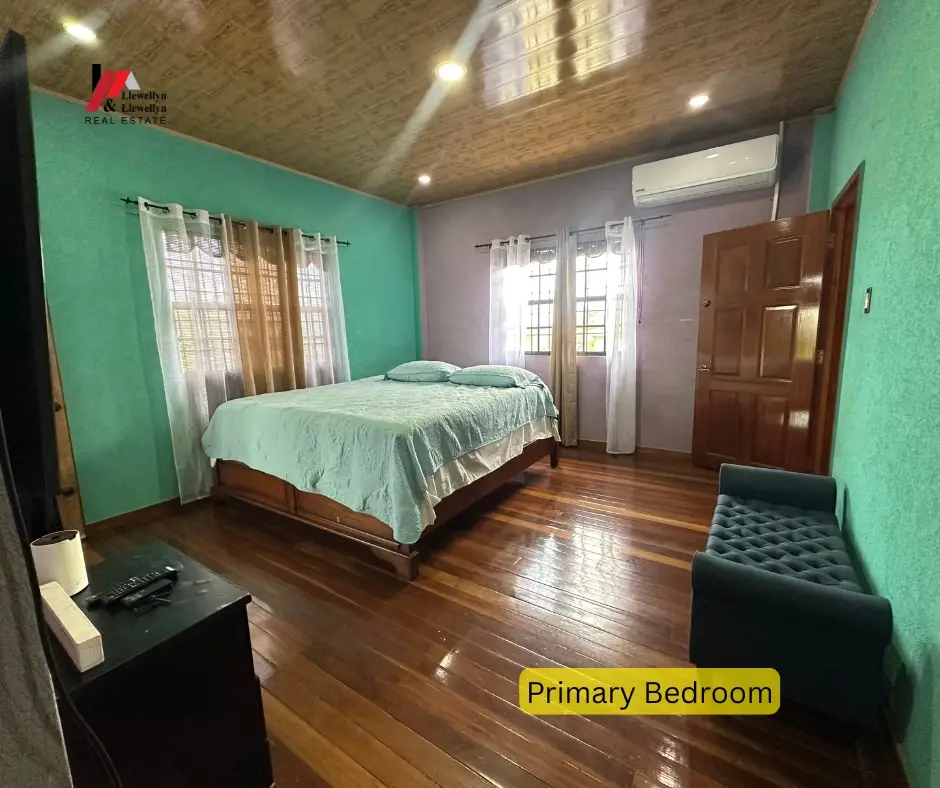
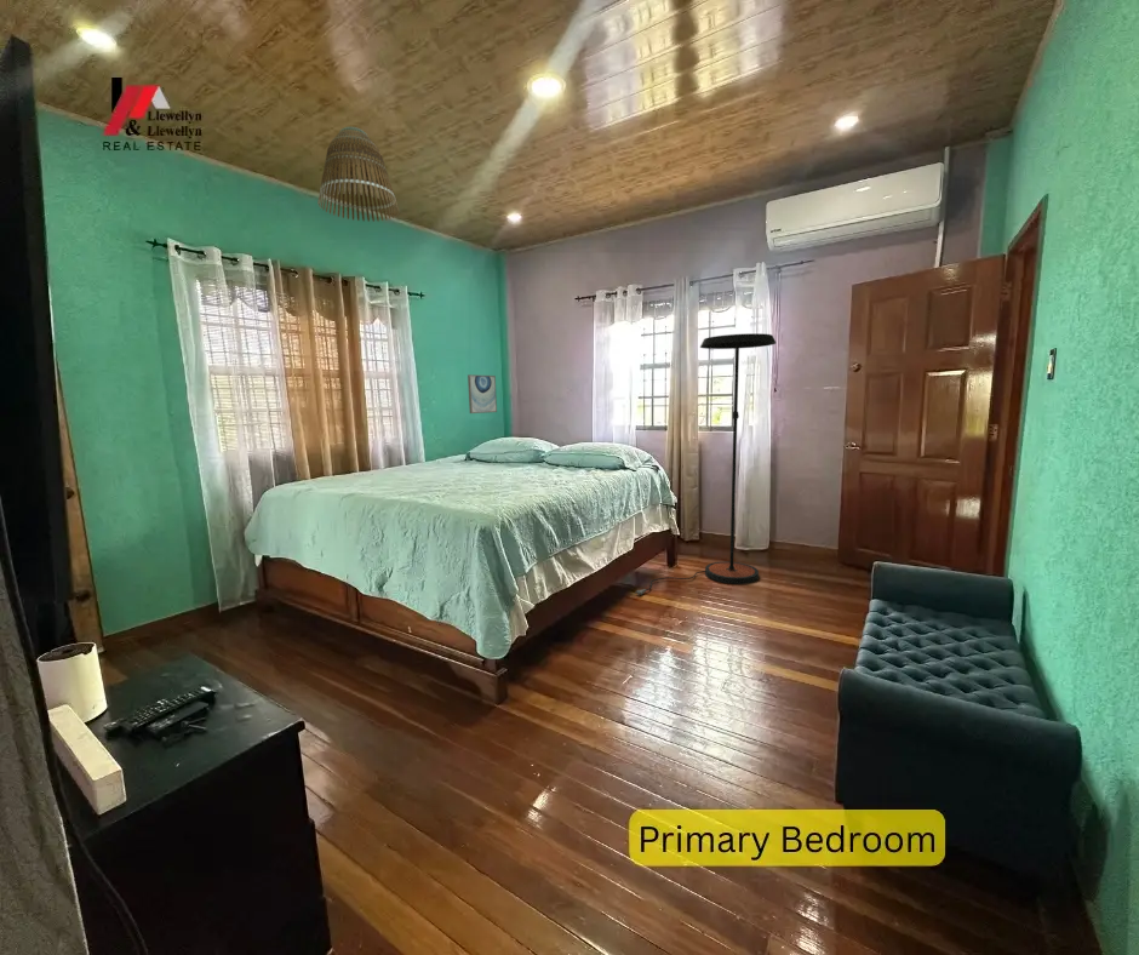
+ floor lamp [634,332,777,596]
+ wall art [467,373,498,414]
+ lamp shade [316,126,401,223]
